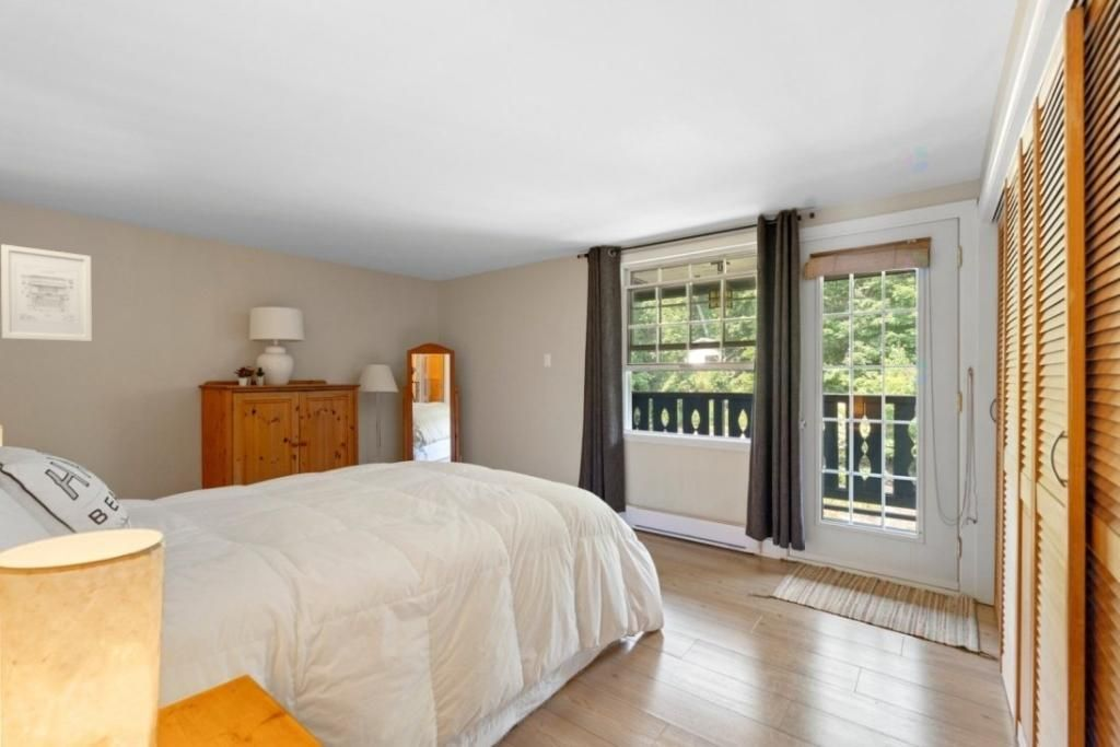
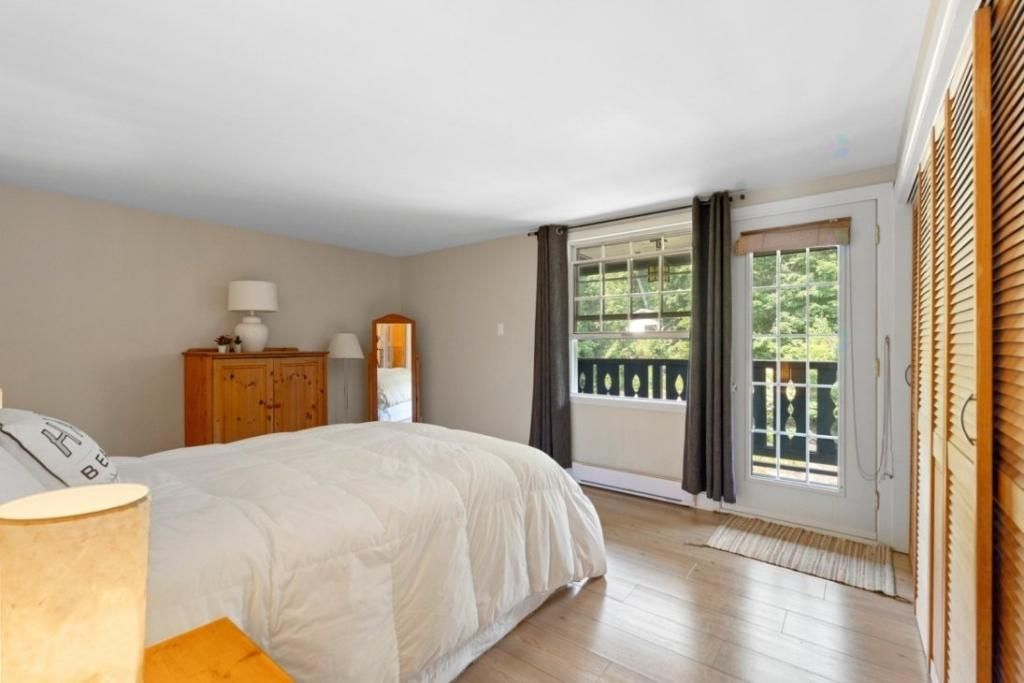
- wall art [0,243,93,342]
